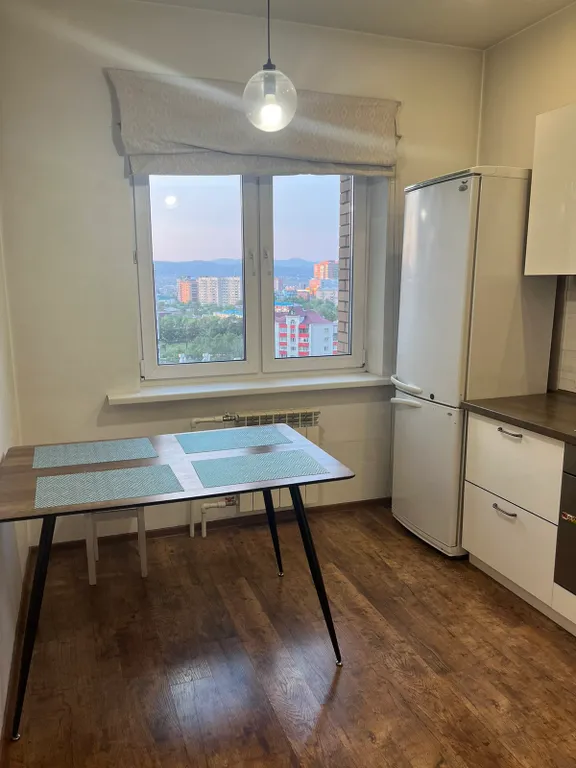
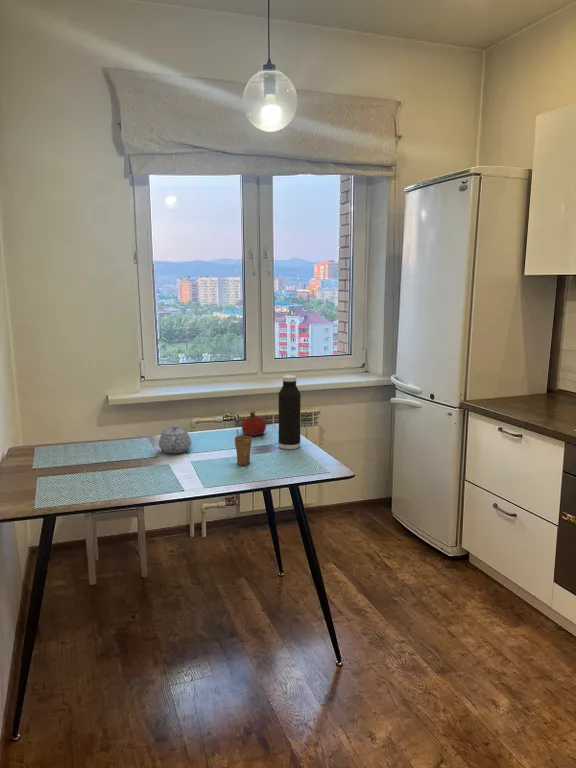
+ water bottle [278,374,302,450]
+ cup [234,429,252,466]
+ teapot [158,424,192,454]
+ fruit [240,410,267,437]
